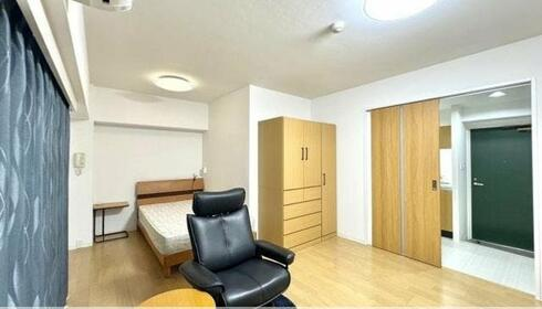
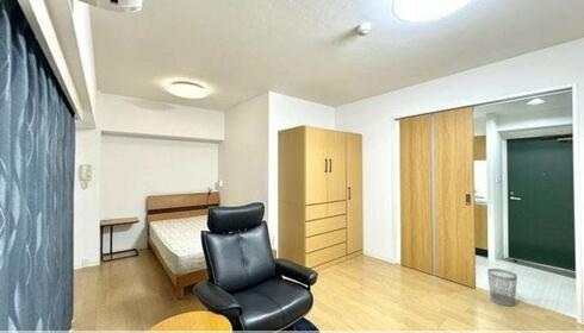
+ wastebasket [486,268,518,307]
